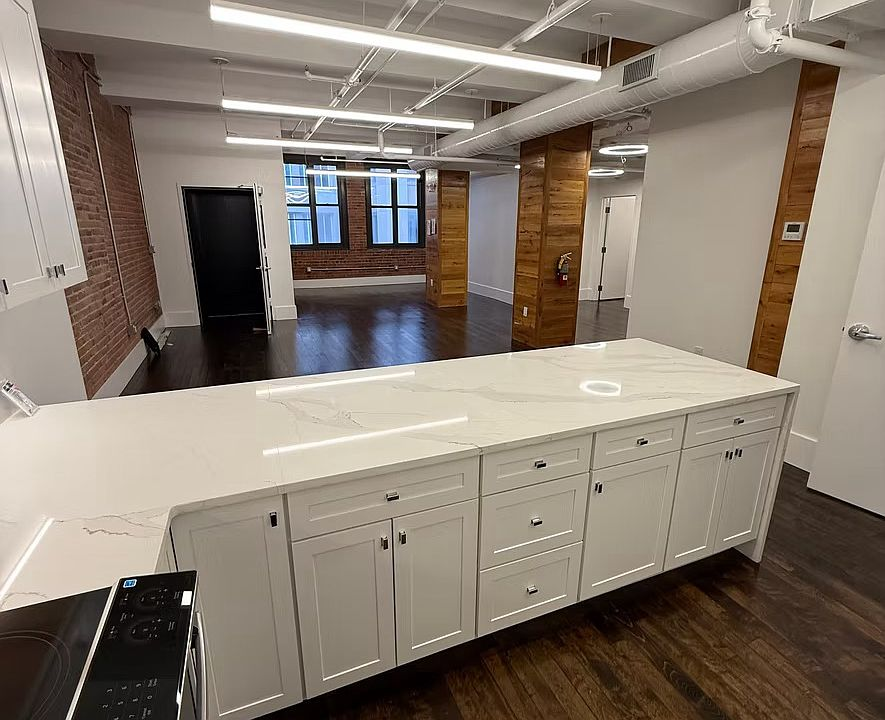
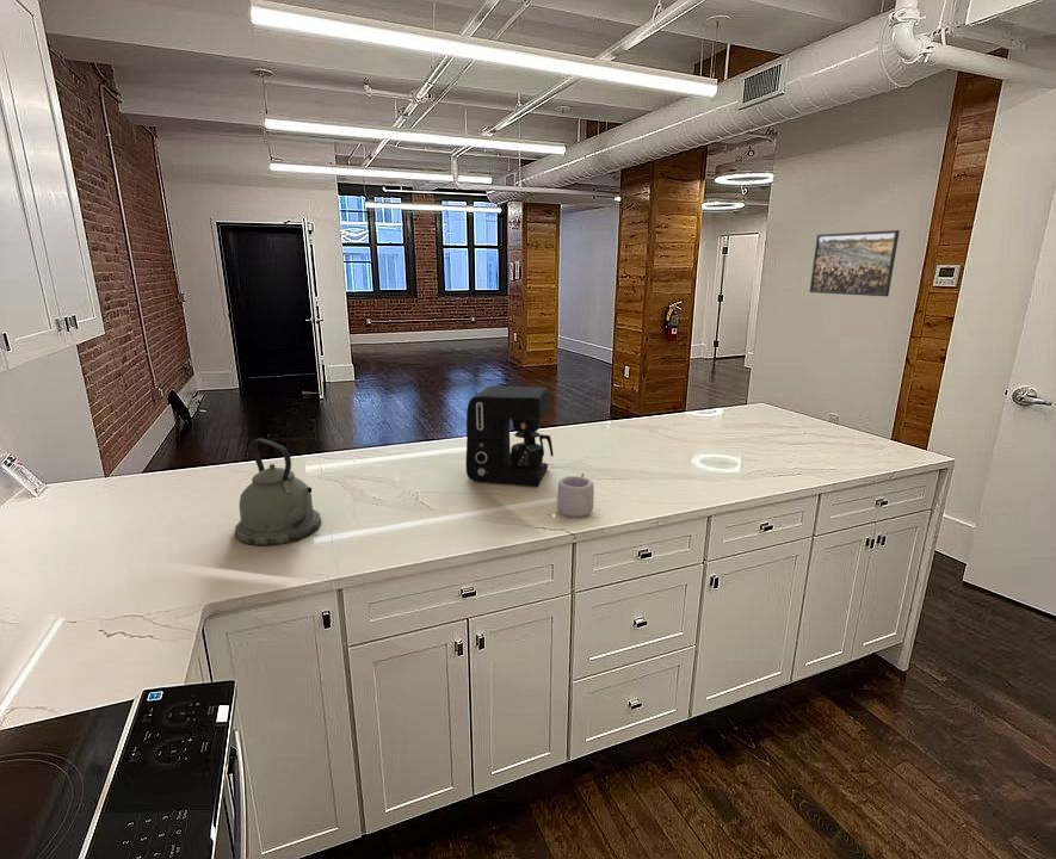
+ kettle [234,438,322,548]
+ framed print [809,229,901,297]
+ coffee maker [465,385,555,488]
+ mug [546,472,595,518]
